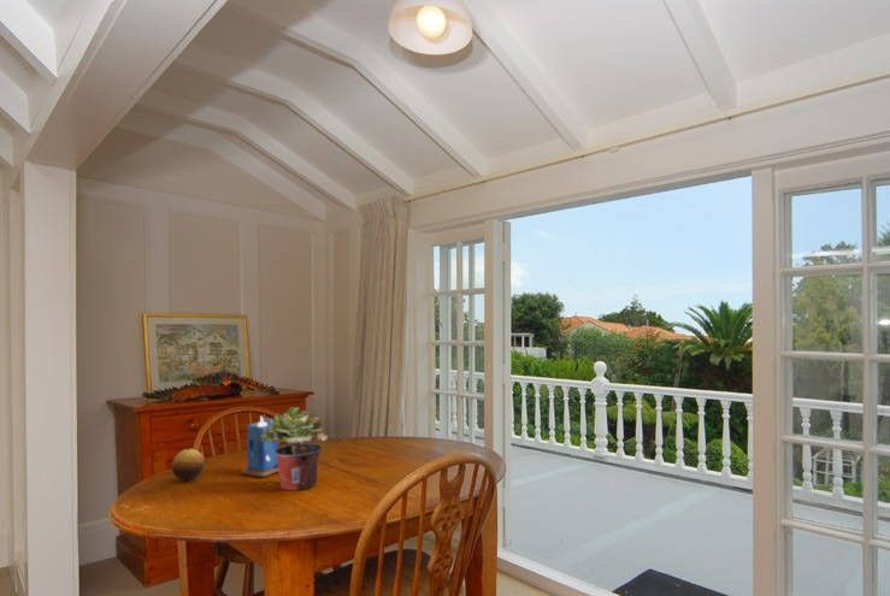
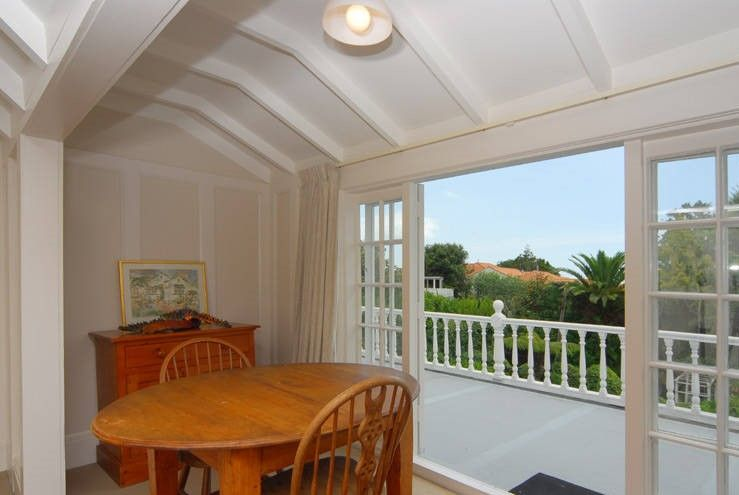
- candle [240,415,279,479]
- potted plant [260,406,329,491]
- fruit [171,448,206,482]
